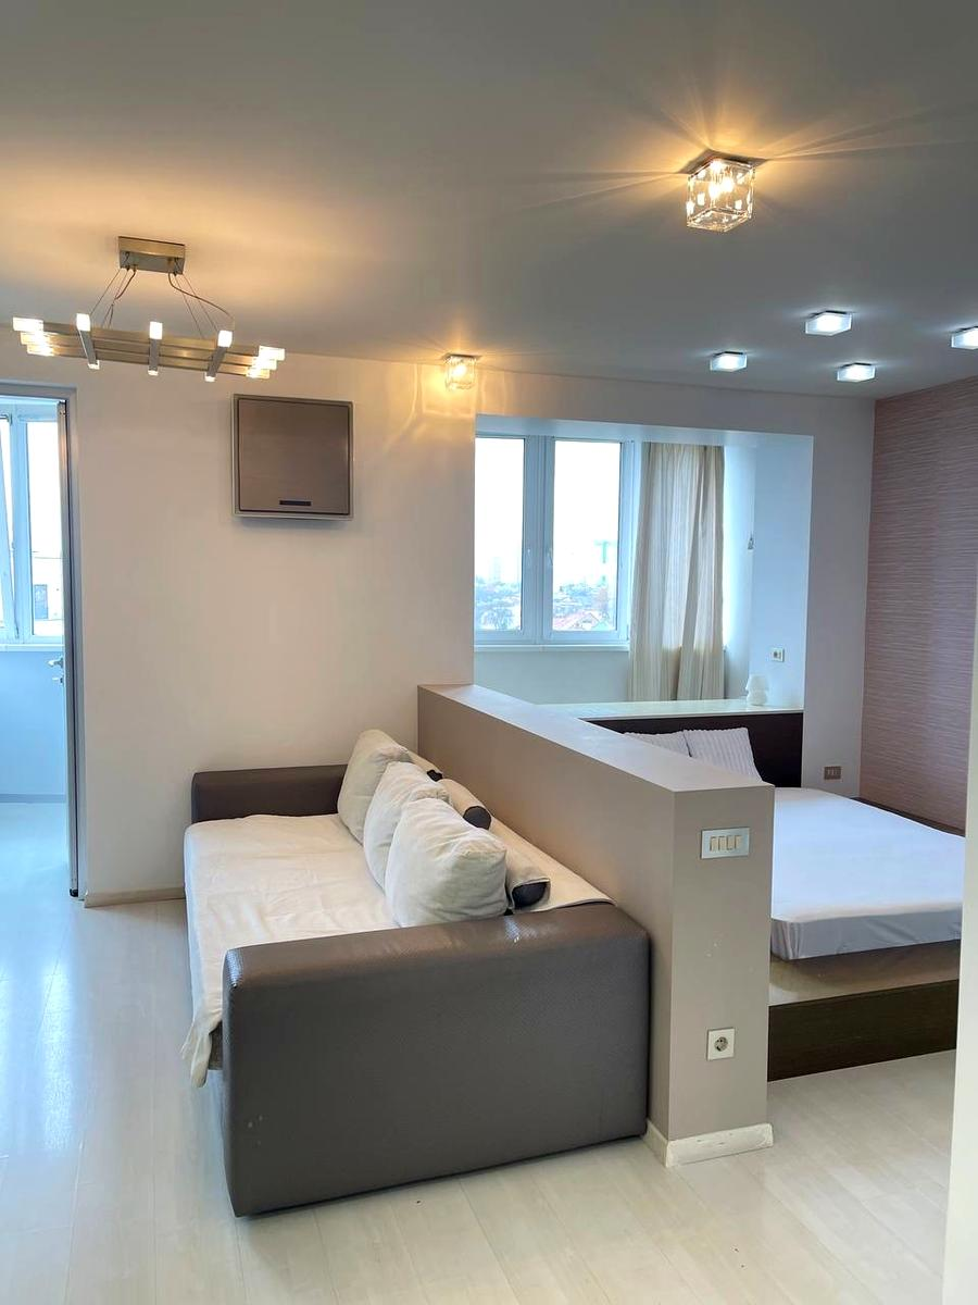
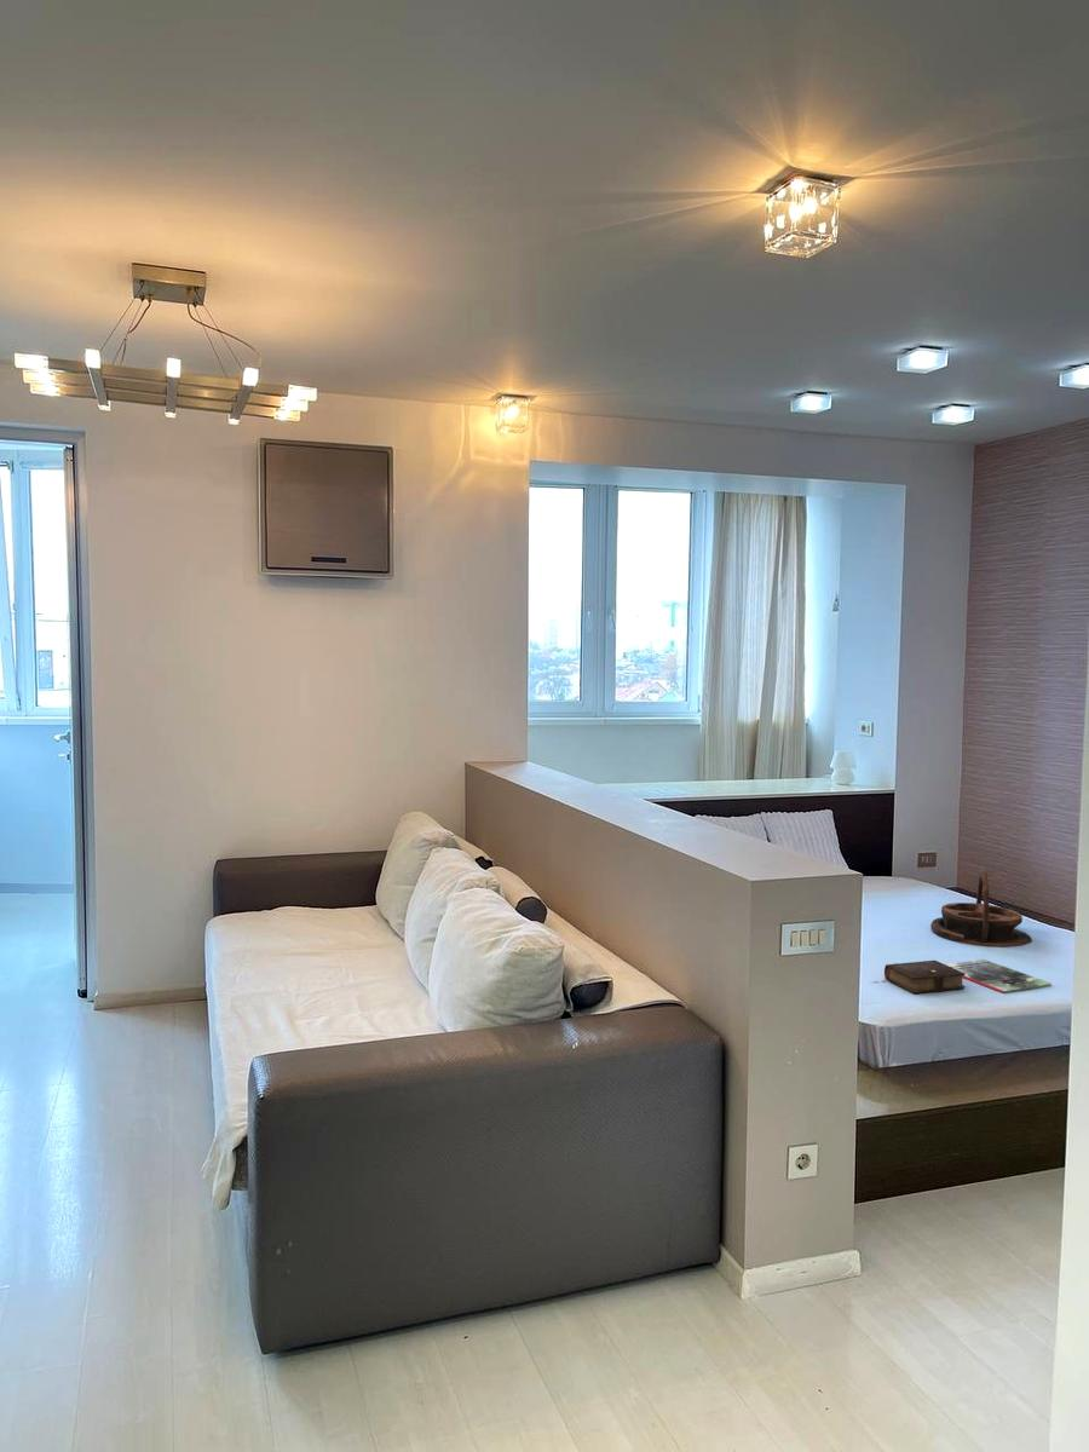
+ book [871,960,966,995]
+ serving tray [929,868,1033,949]
+ magazine [945,958,1051,993]
